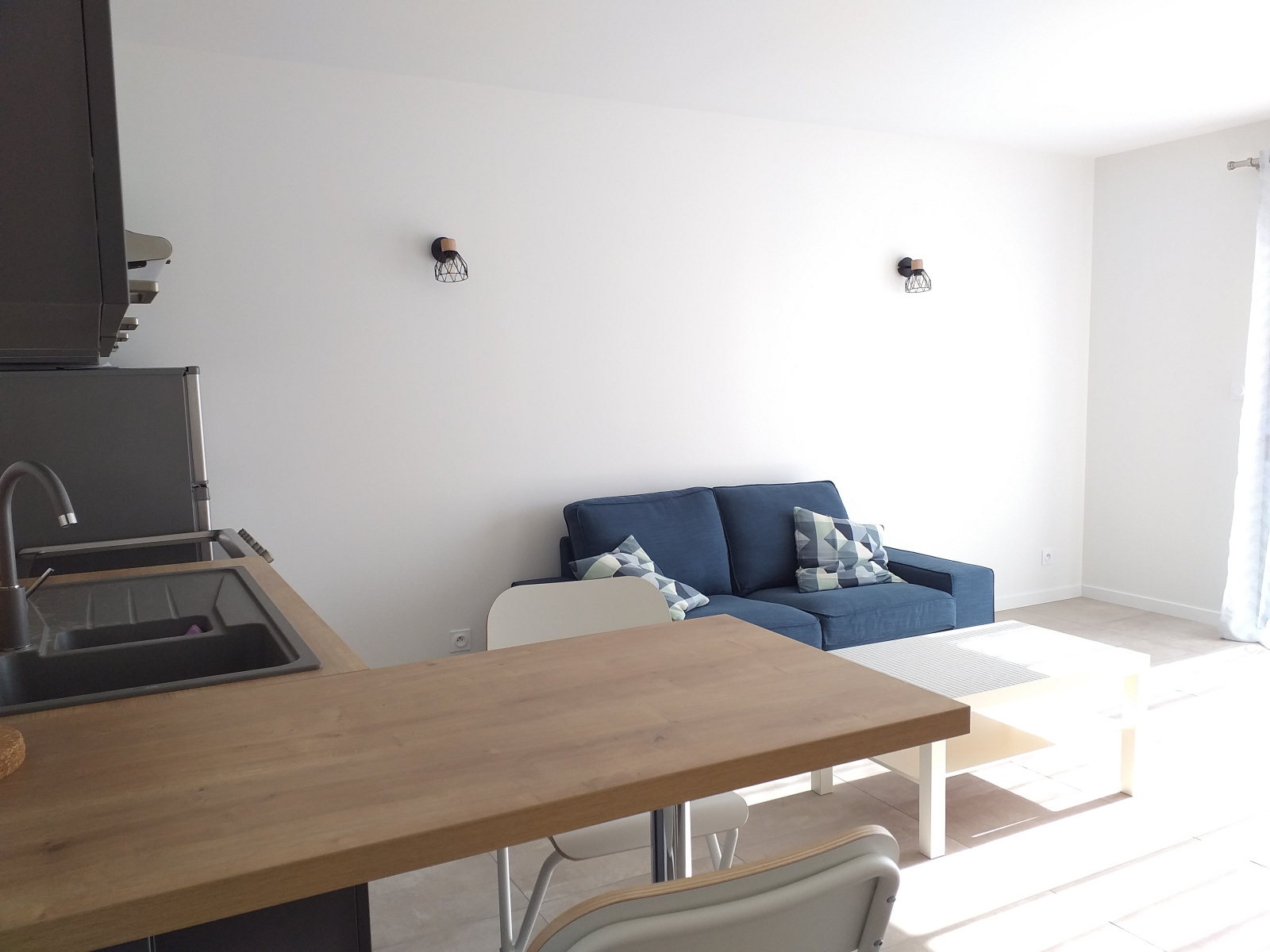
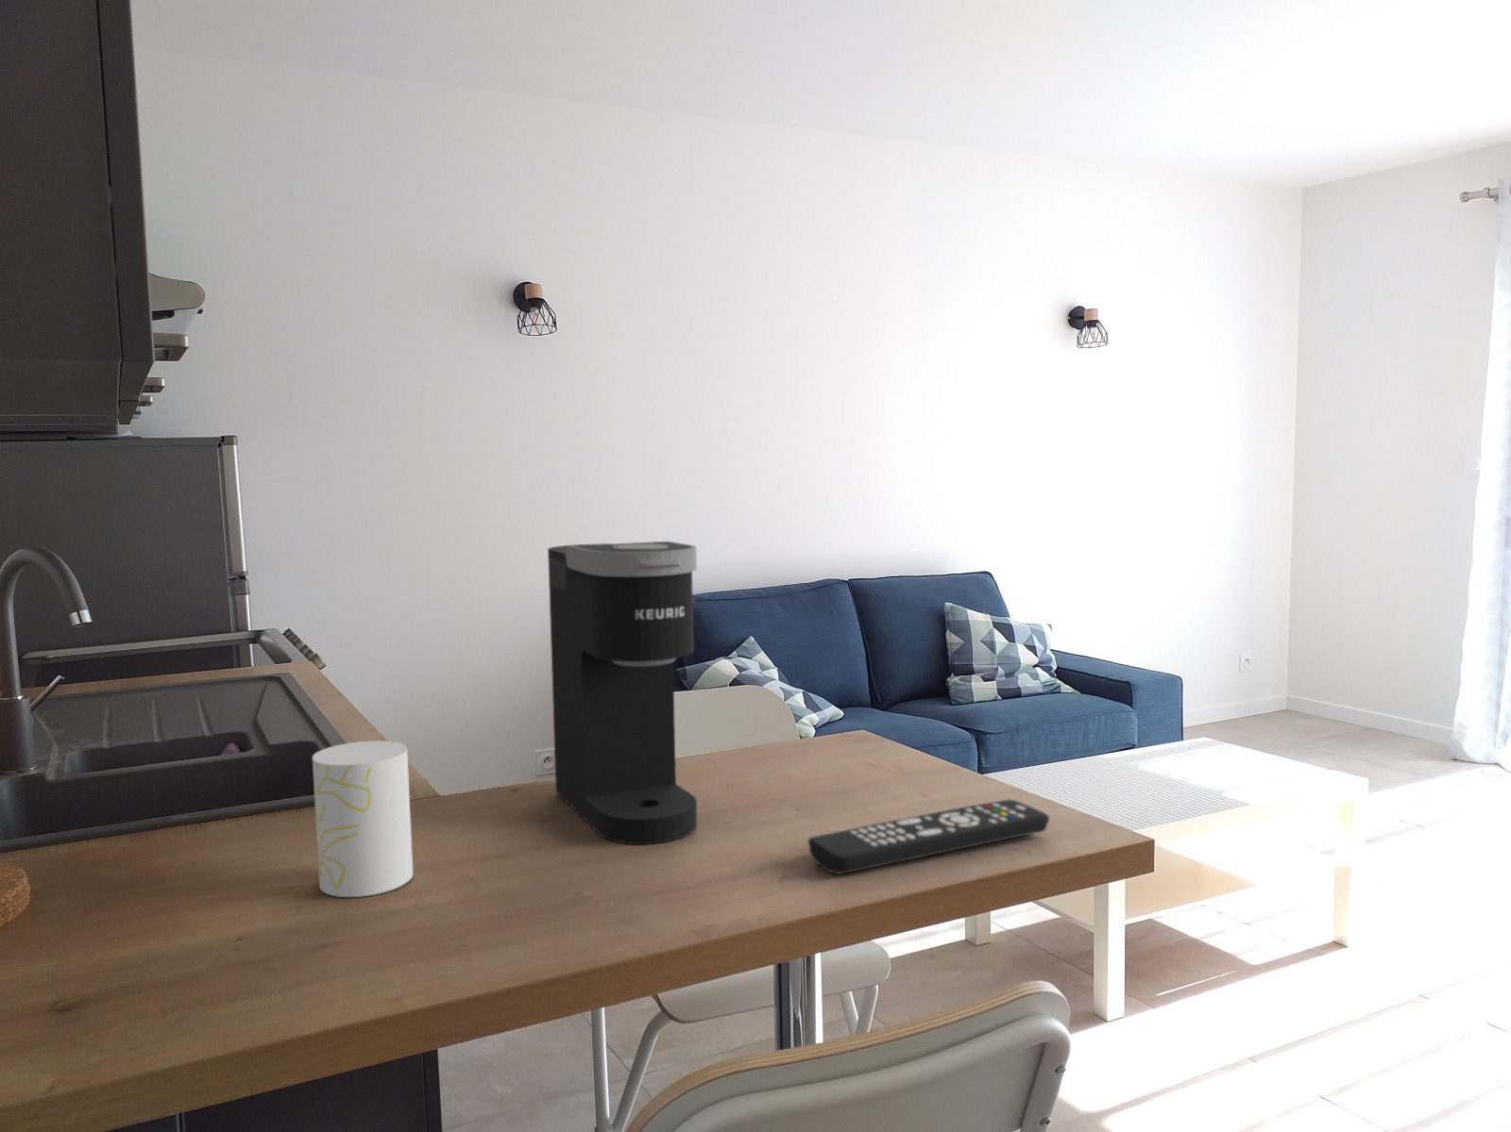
+ remote control [808,798,1051,874]
+ cup [312,740,414,898]
+ coffee maker [547,541,698,845]
